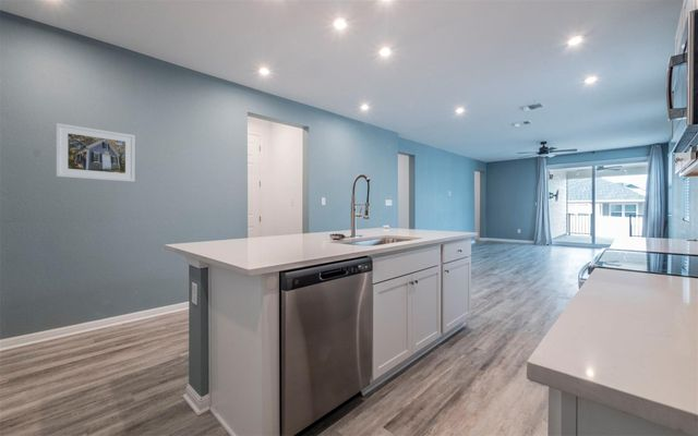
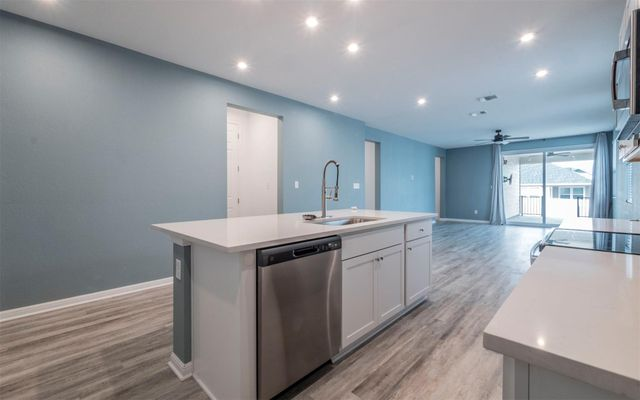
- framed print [56,122,135,183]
